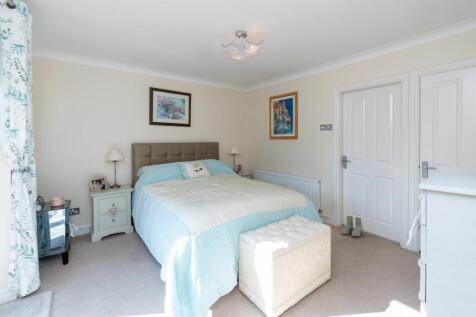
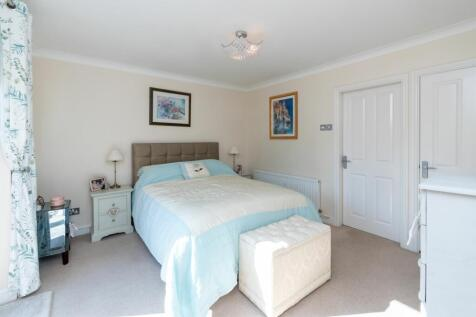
- boots [341,215,364,238]
